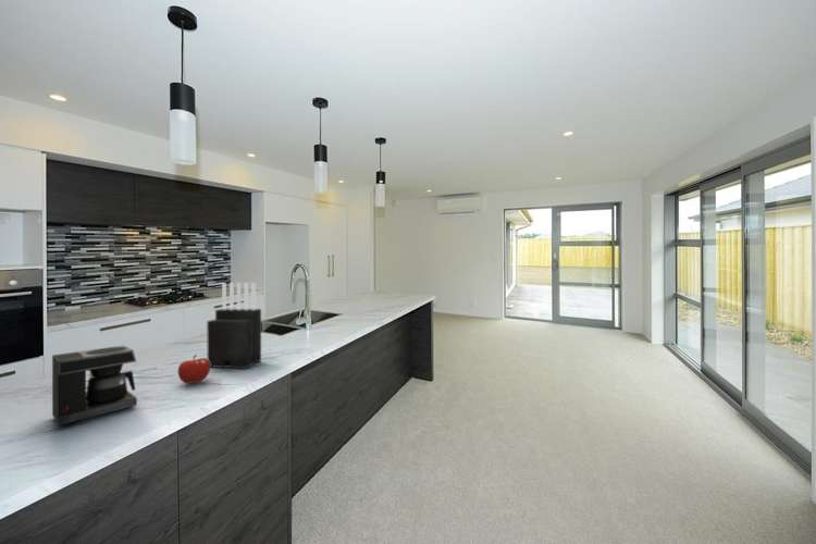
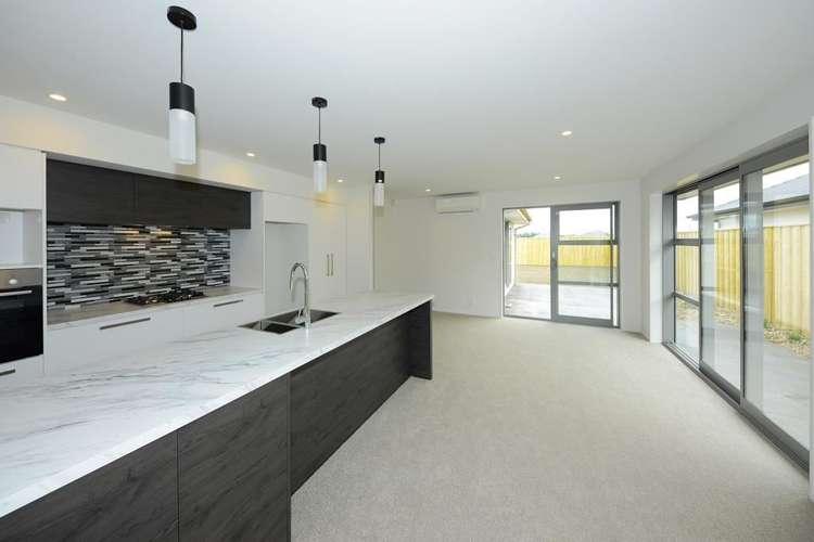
- coffee maker [51,344,138,426]
- knife block [206,282,262,370]
- fruit [177,354,211,385]
